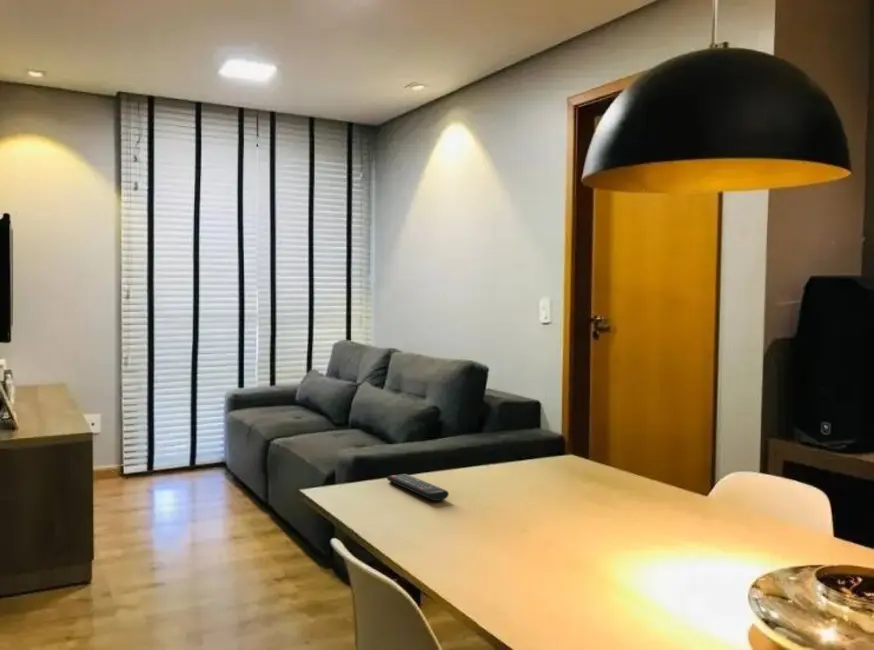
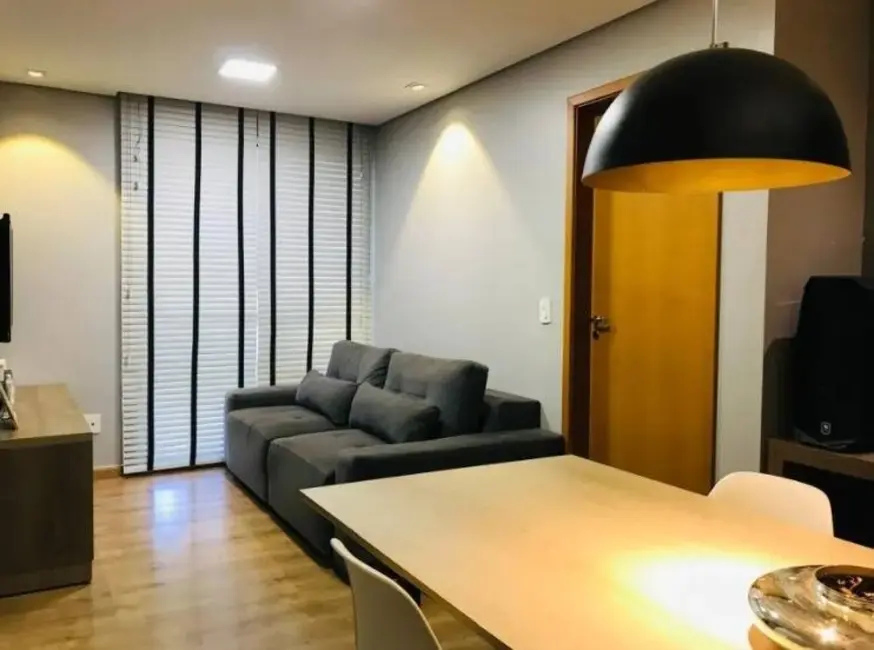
- remote control [386,473,450,502]
